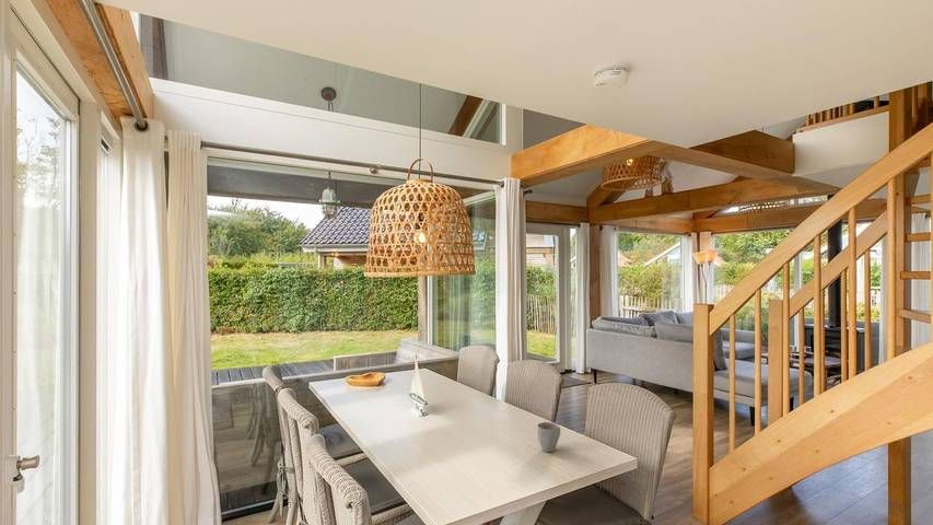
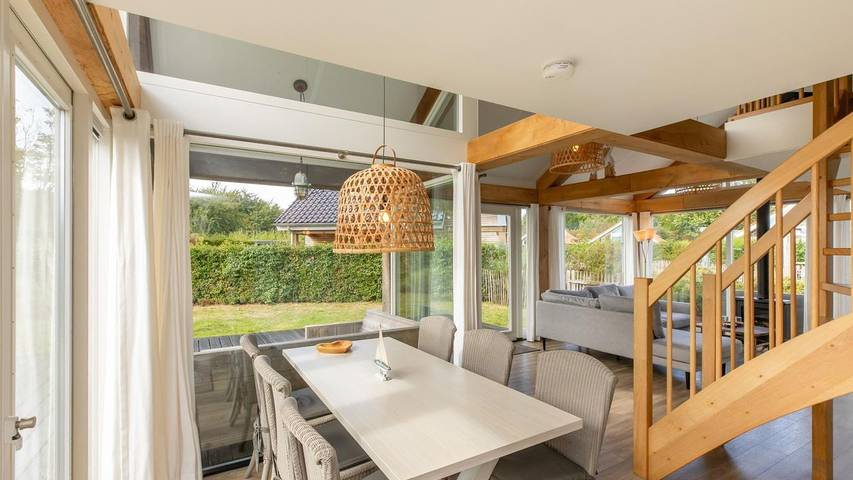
- mug [536,421,561,453]
